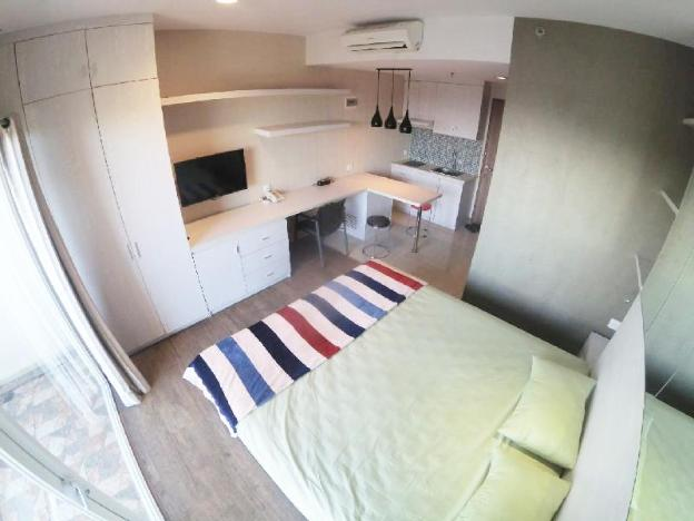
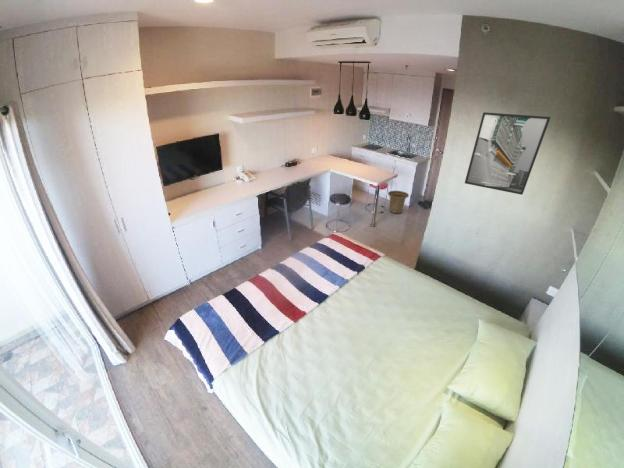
+ basket [387,190,410,215]
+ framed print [464,111,551,196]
